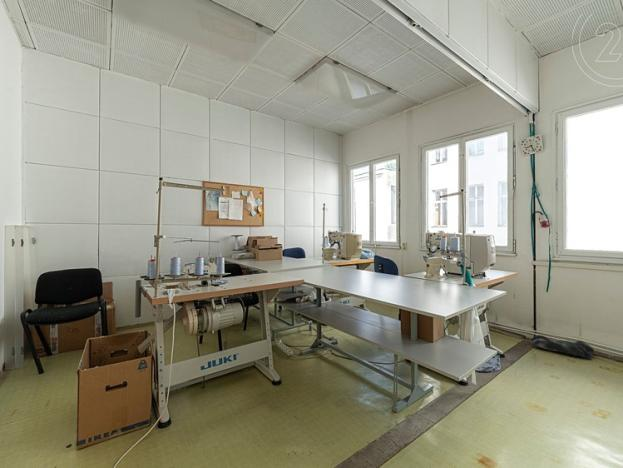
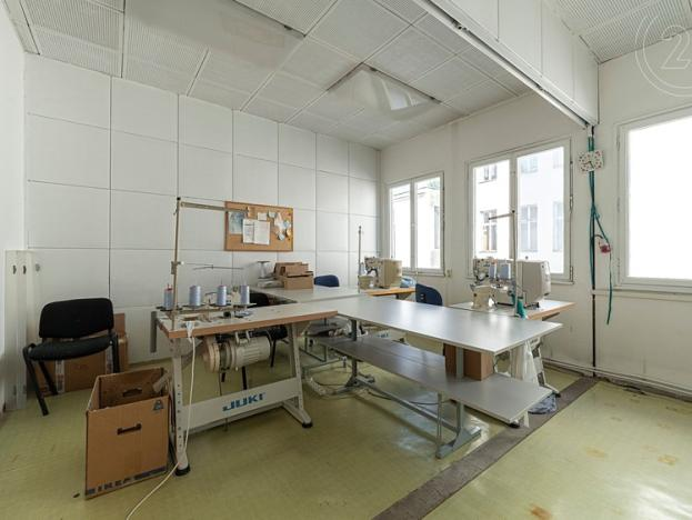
- jacket [532,334,595,361]
